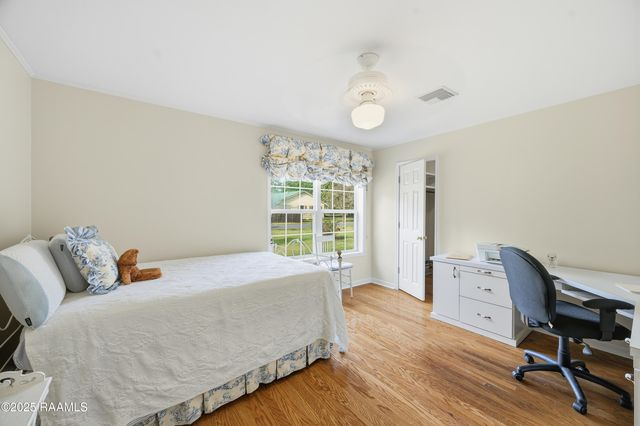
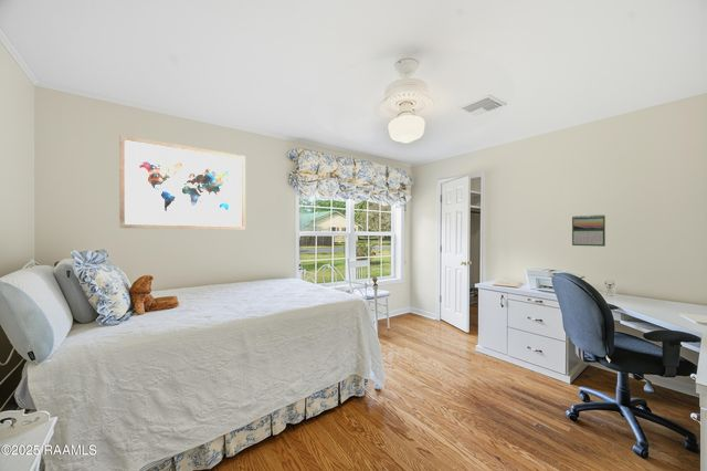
+ wall art [118,134,246,231]
+ calendar [571,213,606,248]
